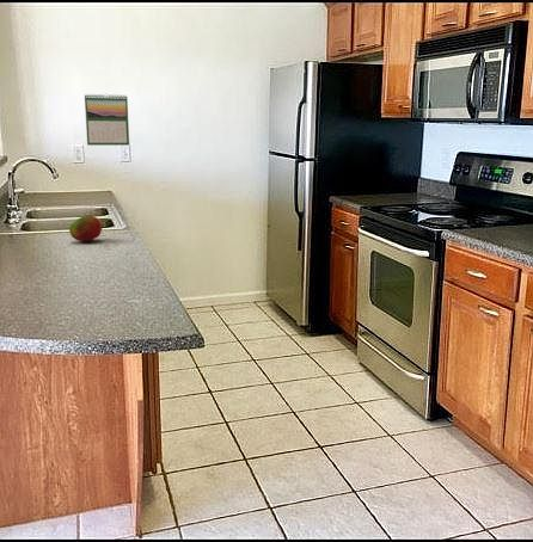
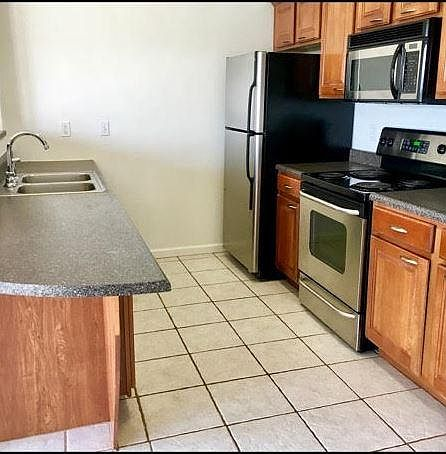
- calendar [84,93,130,147]
- fruit [68,215,103,242]
